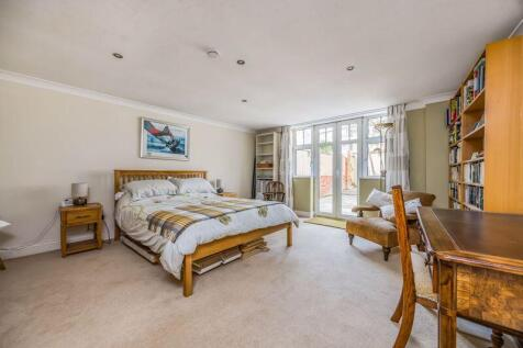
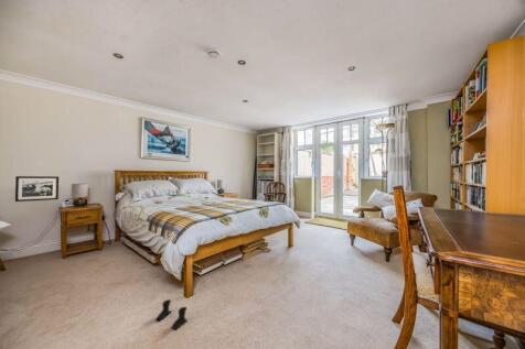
+ boots [154,298,189,330]
+ picture frame [14,175,60,203]
